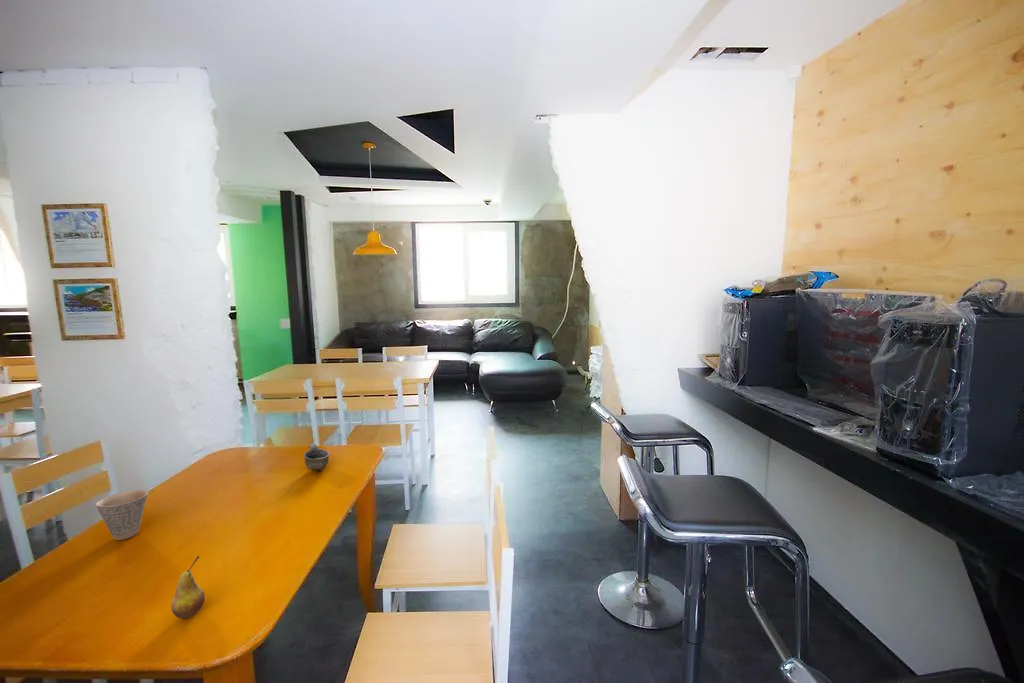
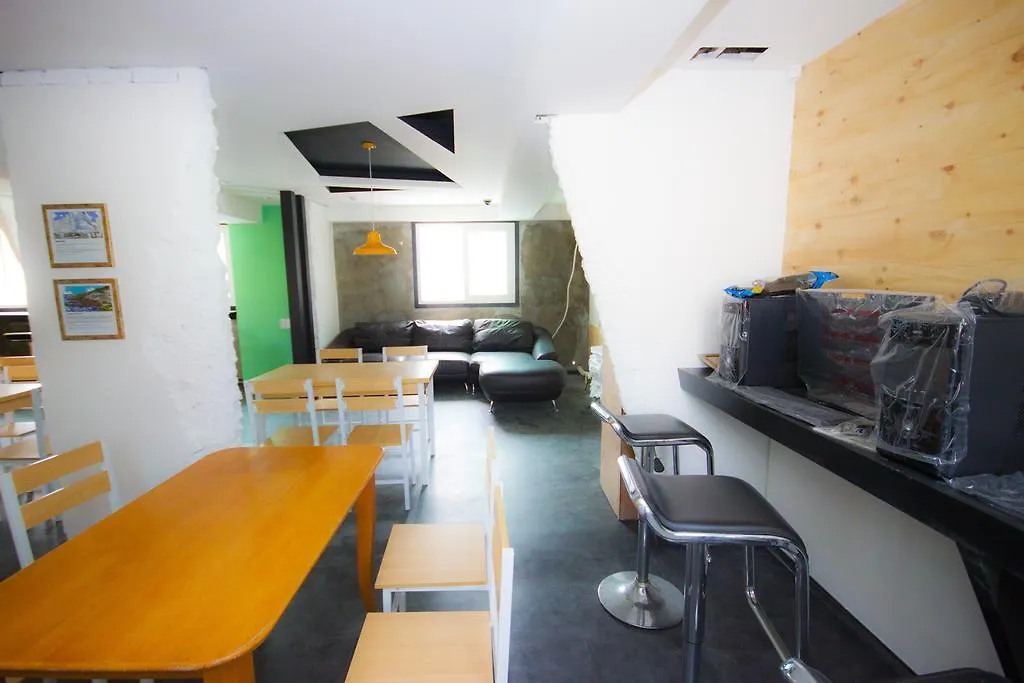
- cup [303,443,331,471]
- fruit [170,555,206,619]
- cup [95,489,149,541]
